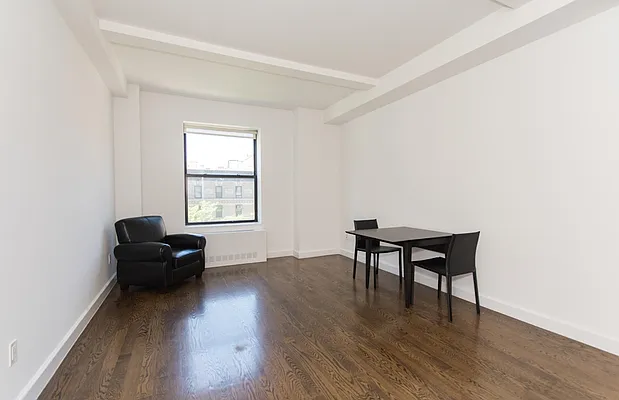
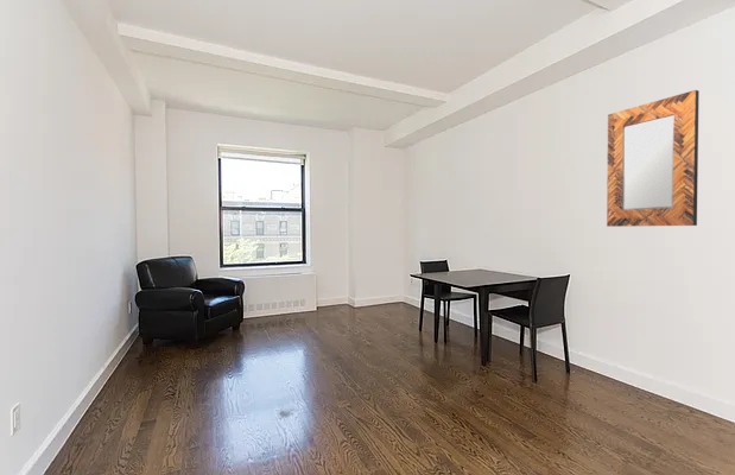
+ home mirror [606,89,701,228]
